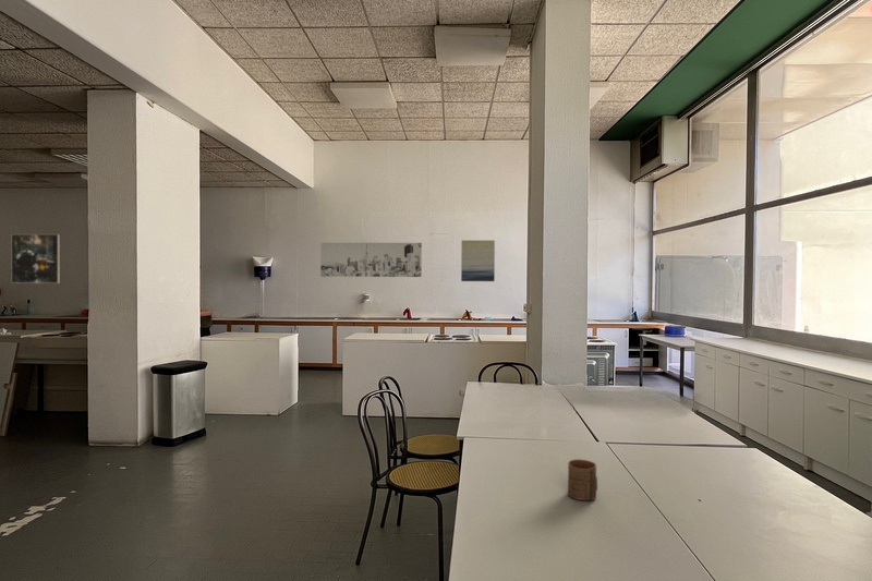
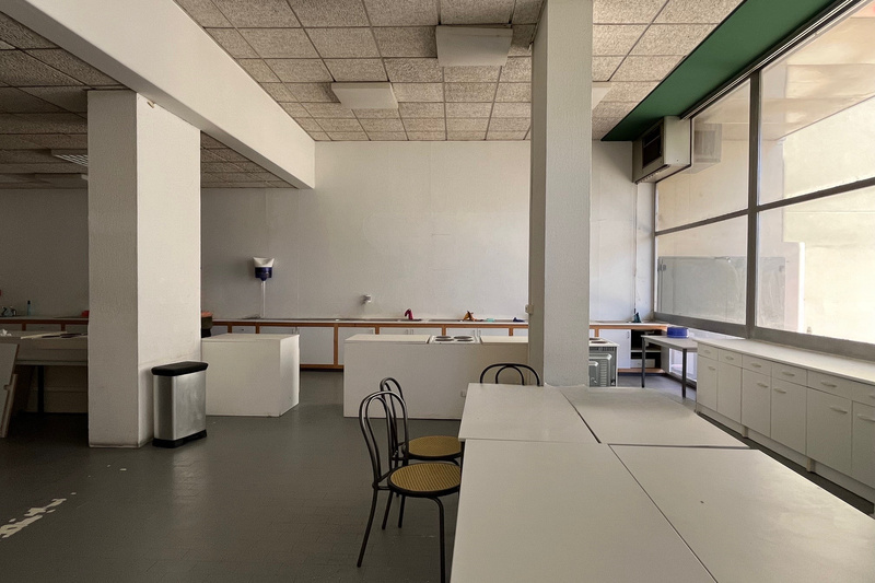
- cup [567,458,598,501]
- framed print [11,233,61,285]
- wall art [460,240,496,282]
- wall art [319,242,423,278]
